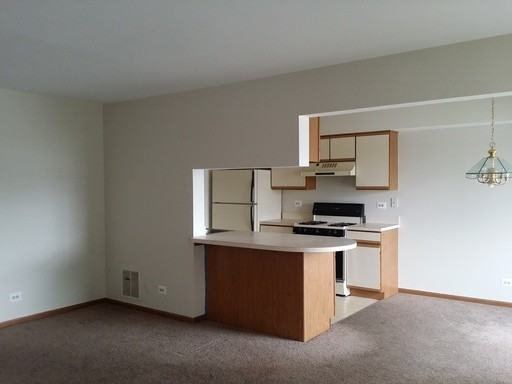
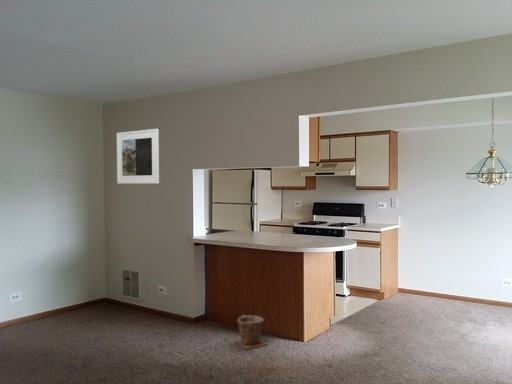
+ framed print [116,128,160,185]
+ plant pot [234,314,268,350]
